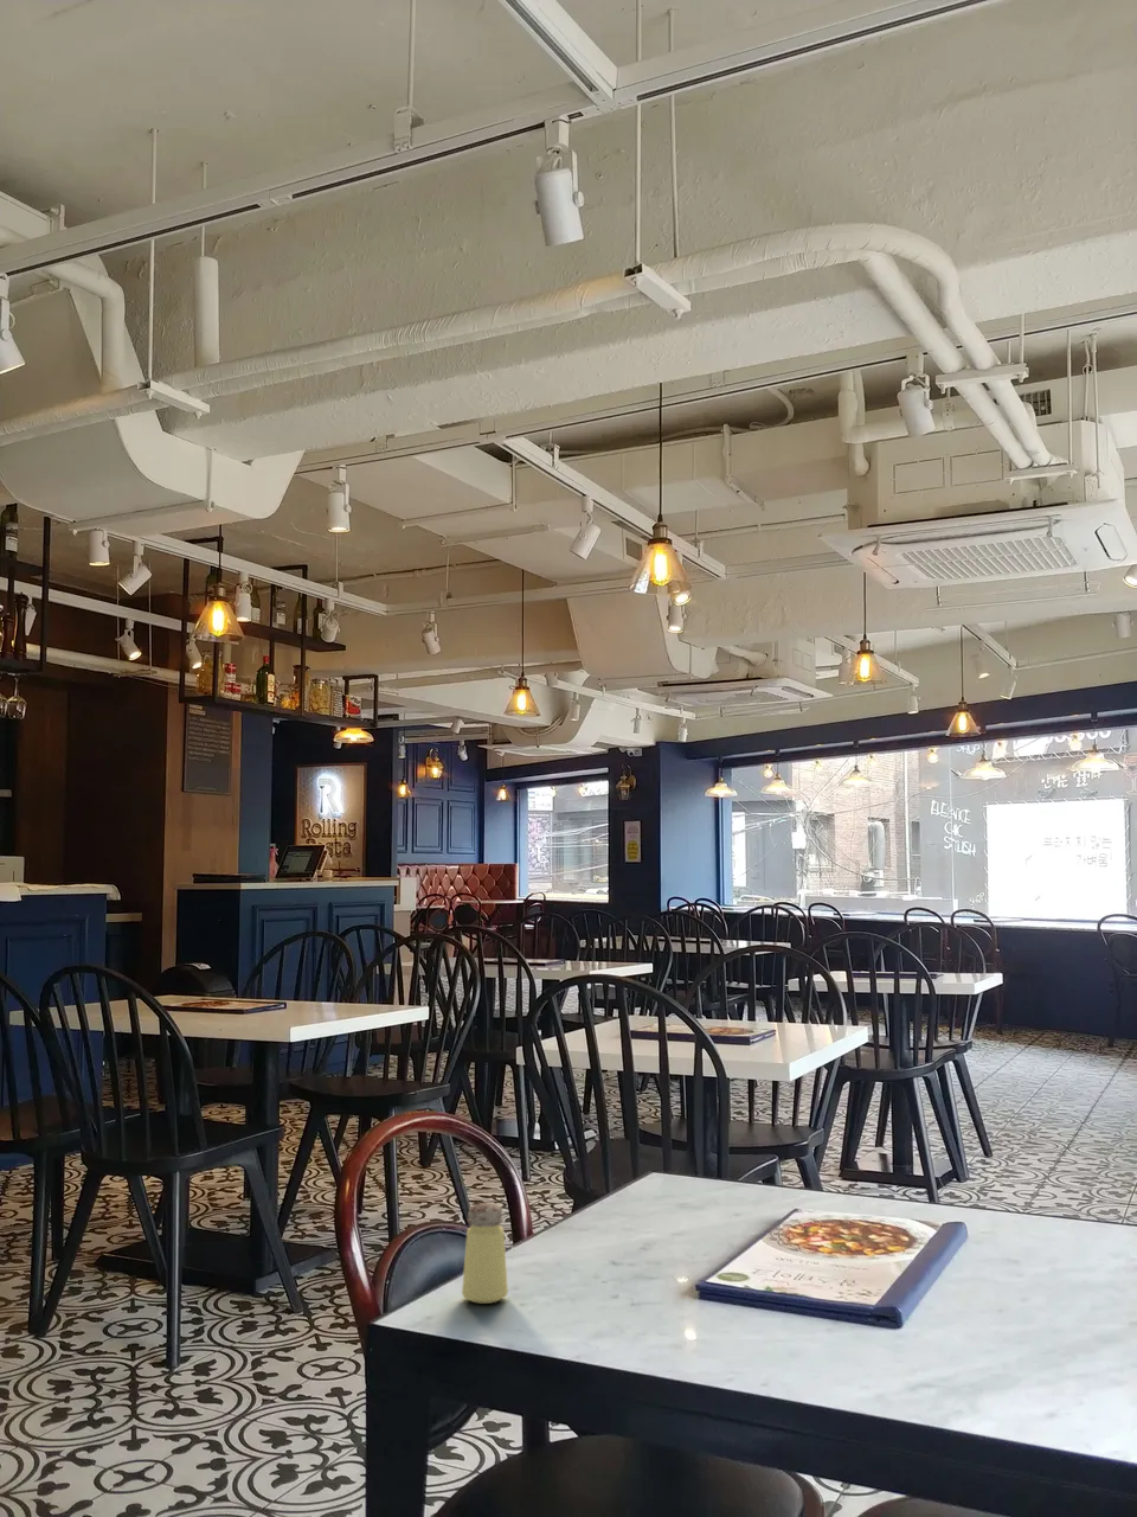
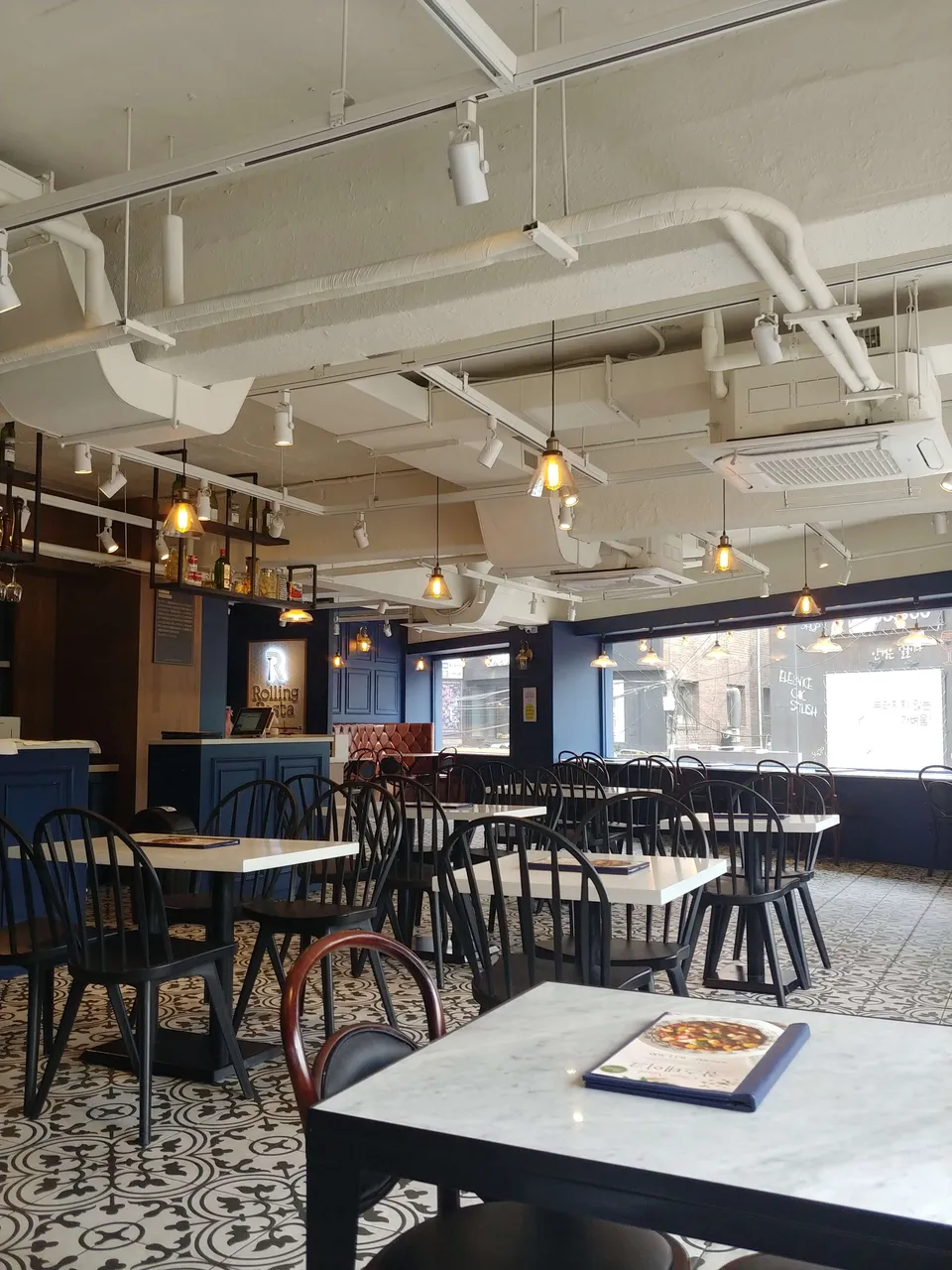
- saltshaker [461,1202,509,1304]
